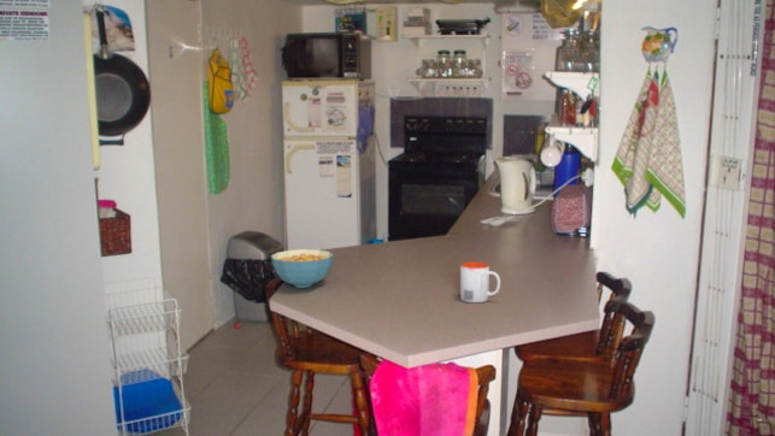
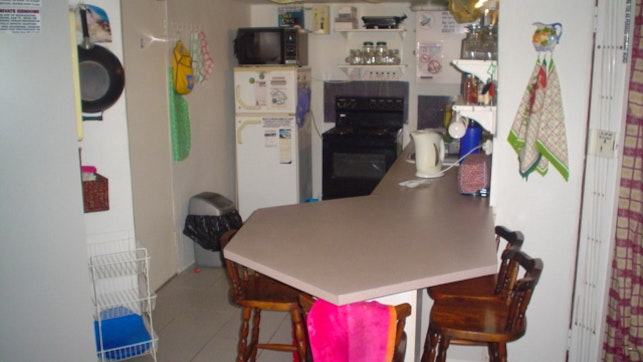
- cereal bowl [270,248,335,289]
- mug [459,261,501,304]
